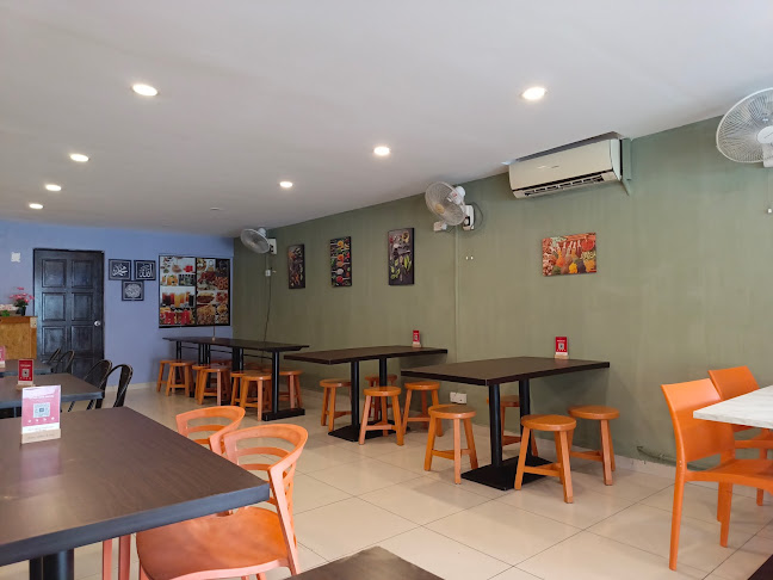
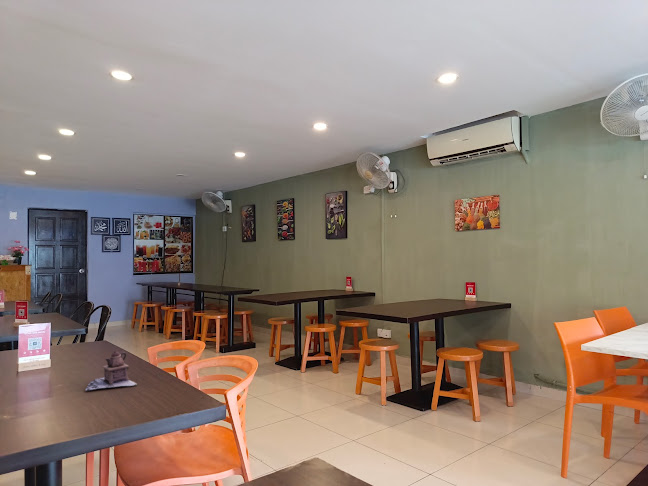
+ teapot [84,350,138,392]
